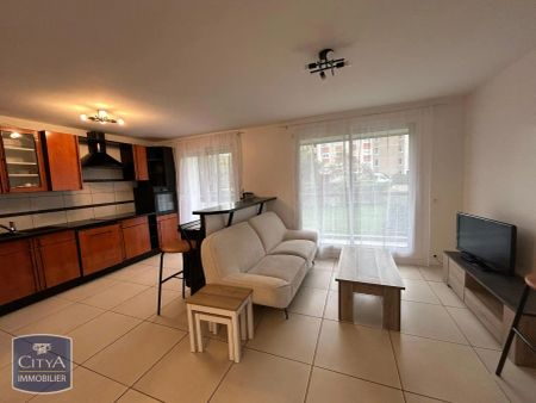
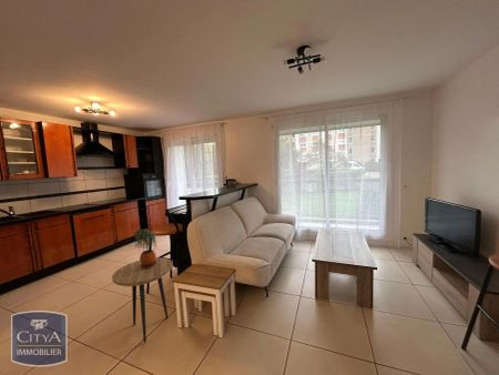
+ side table [111,256,173,344]
+ potted plant [133,227,159,267]
